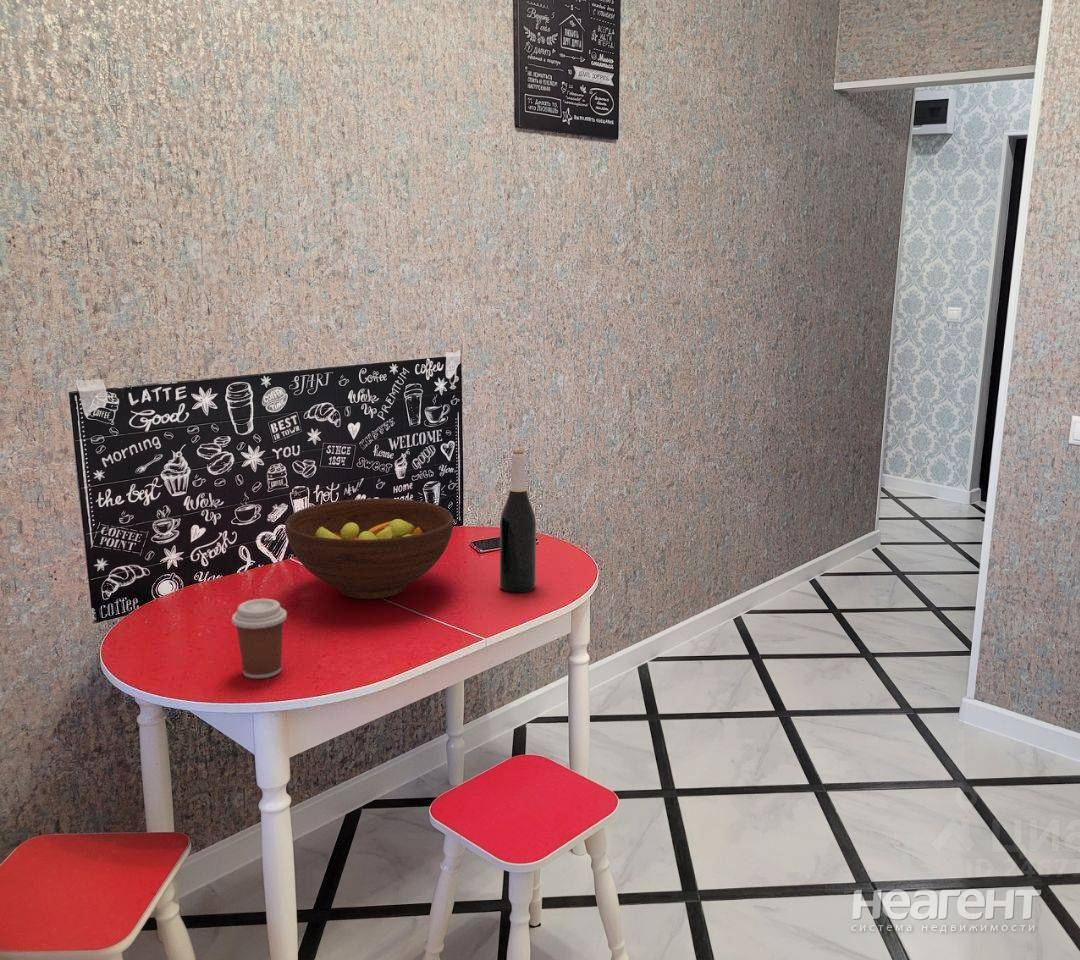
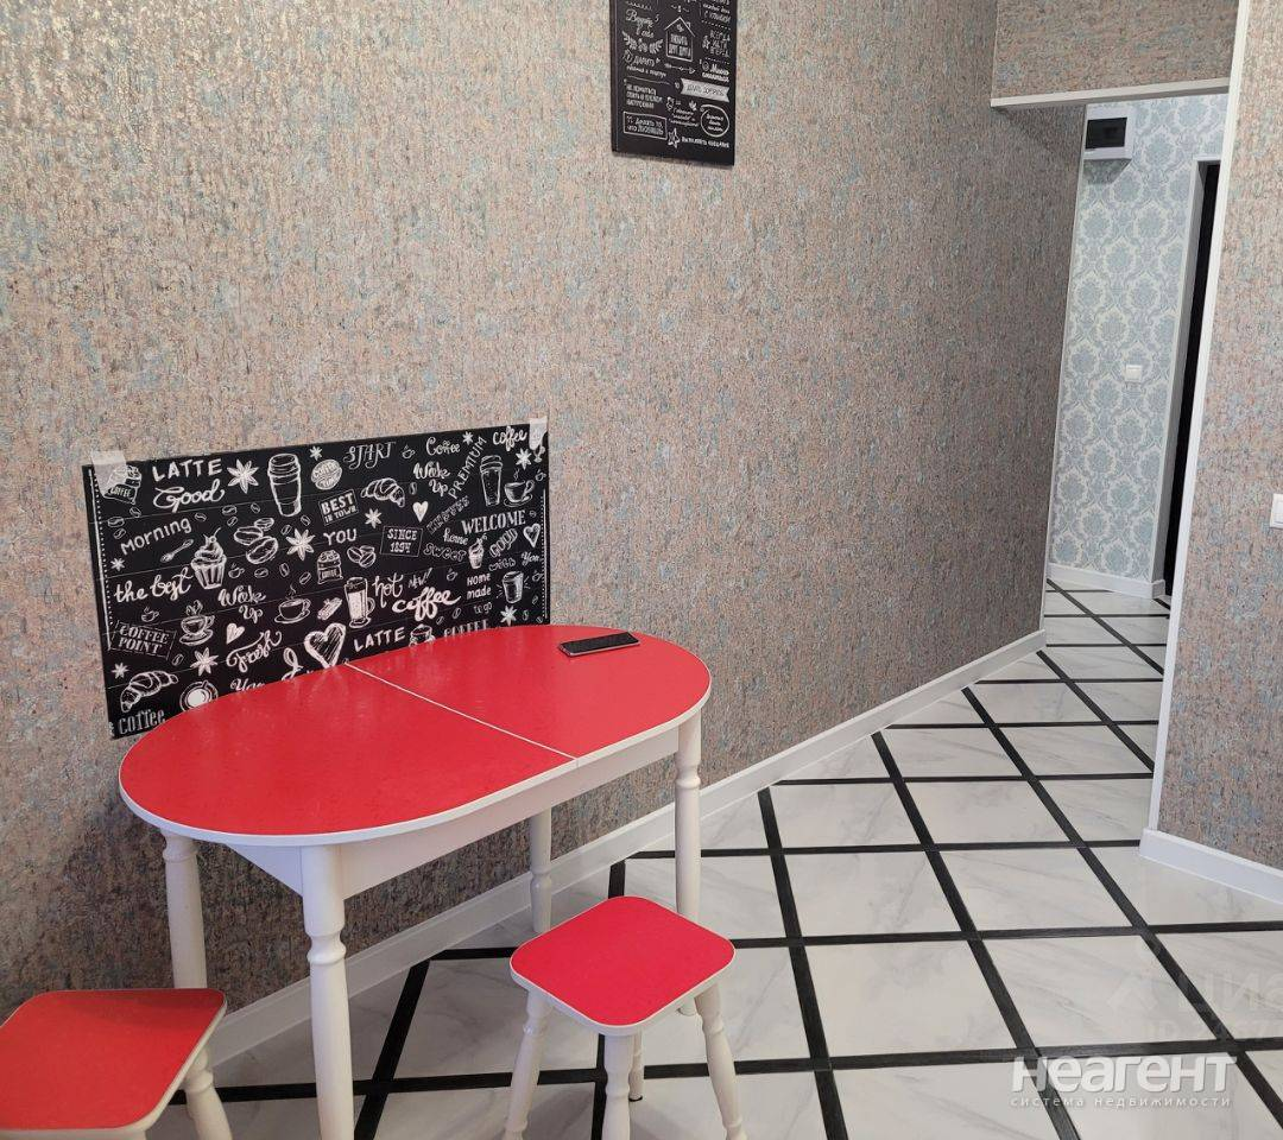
- coffee cup [231,598,288,680]
- fruit bowl [284,498,455,600]
- wine bottle [499,449,537,593]
